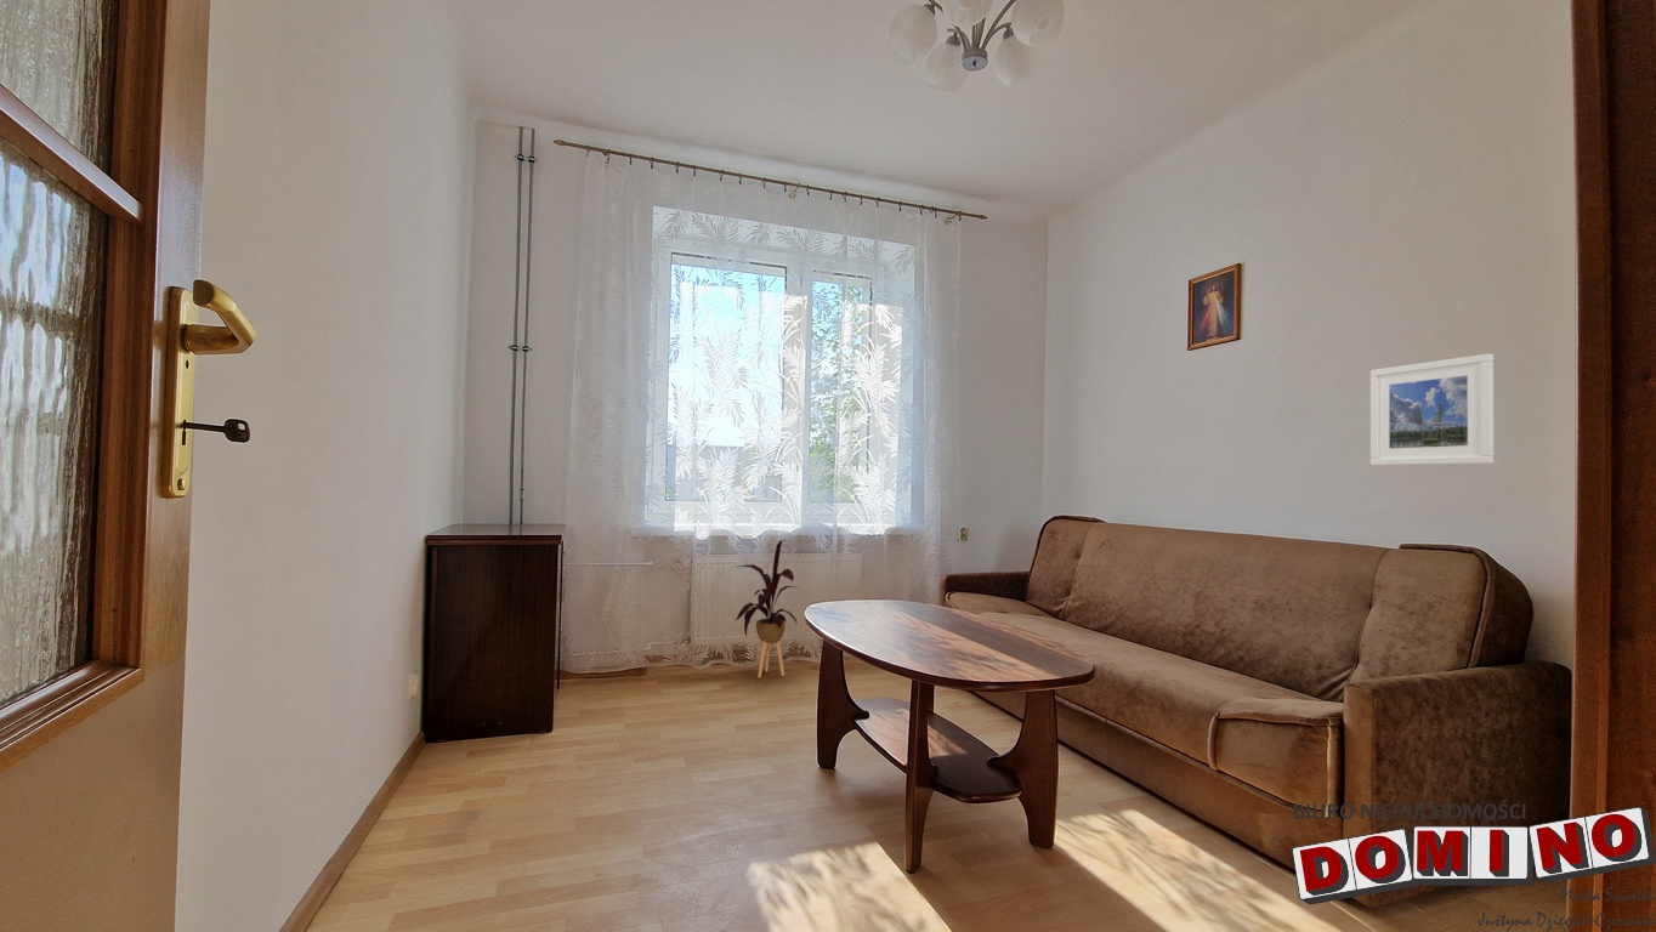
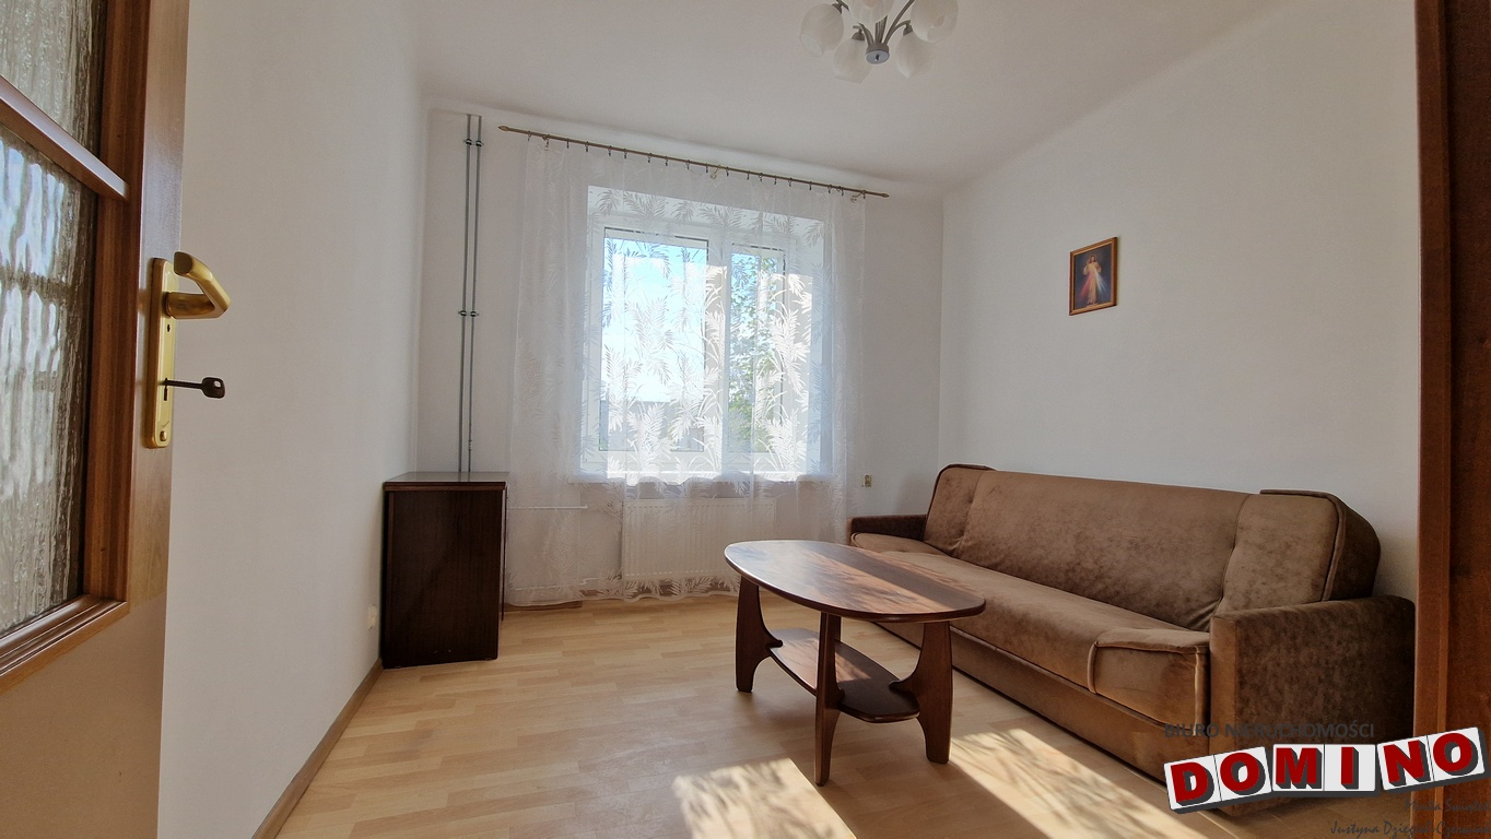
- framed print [1369,353,1496,467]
- house plant [735,539,799,680]
